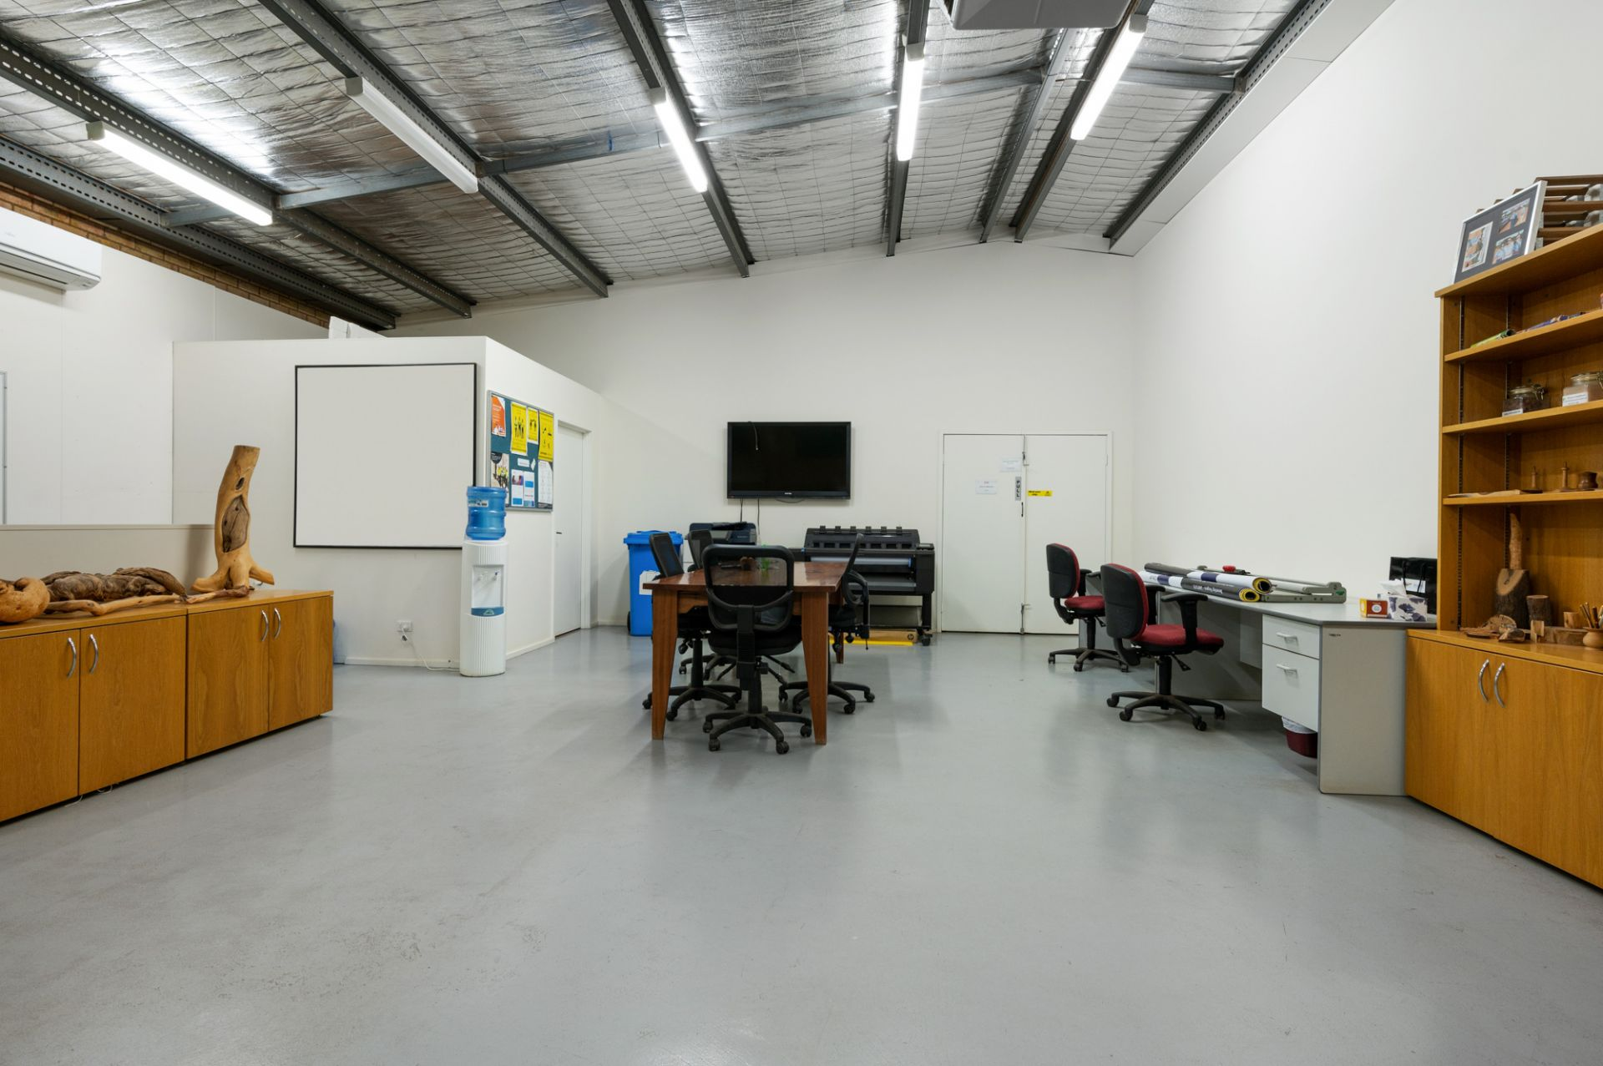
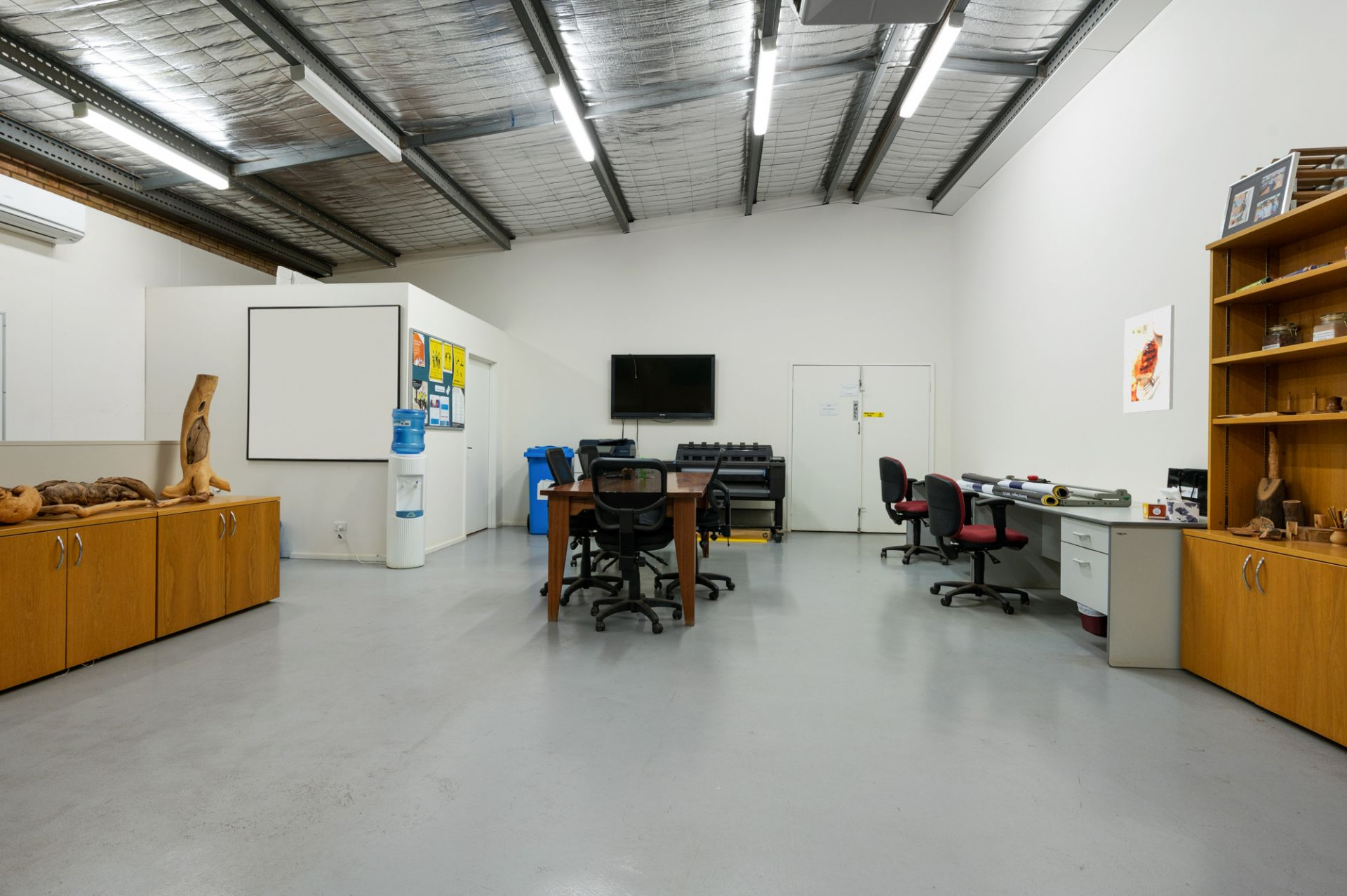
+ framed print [1123,304,1175,414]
